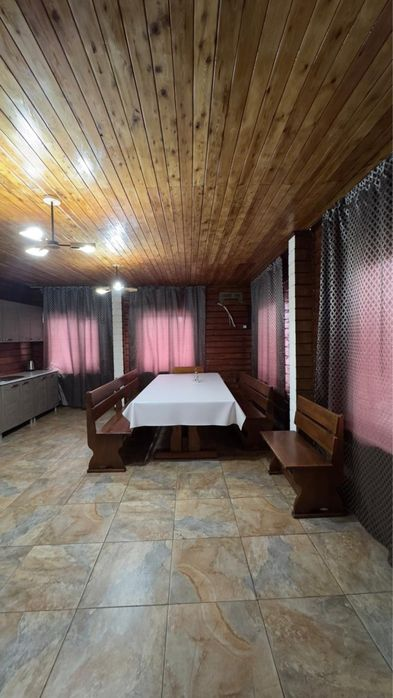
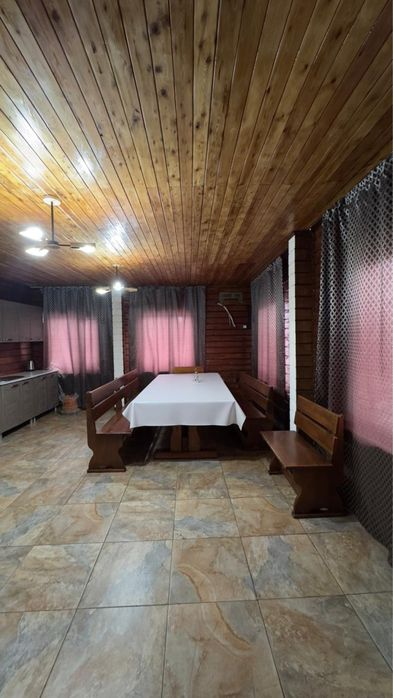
+ bucket [59,392,80,415]
